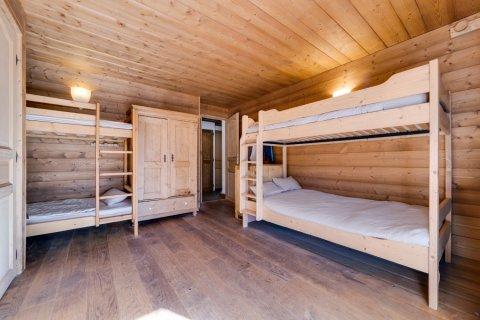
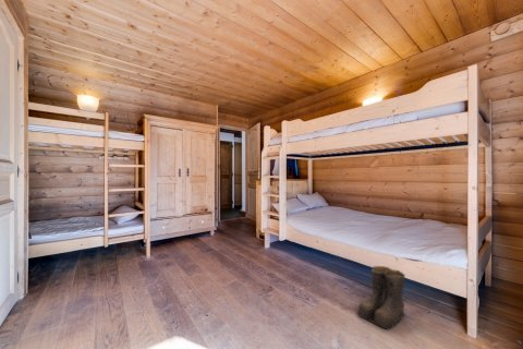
+ boots [356,265,406,330]
